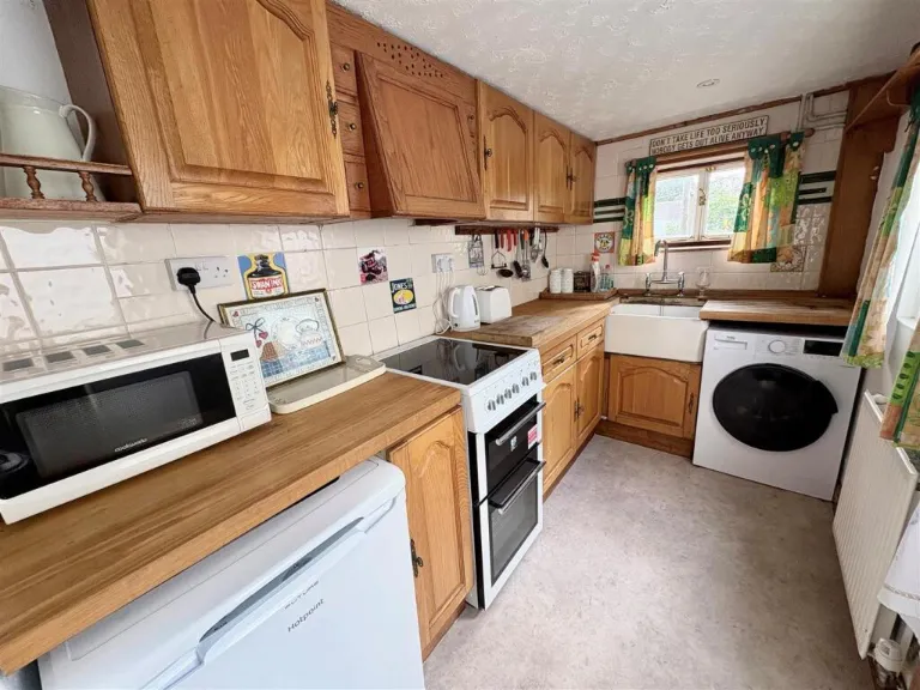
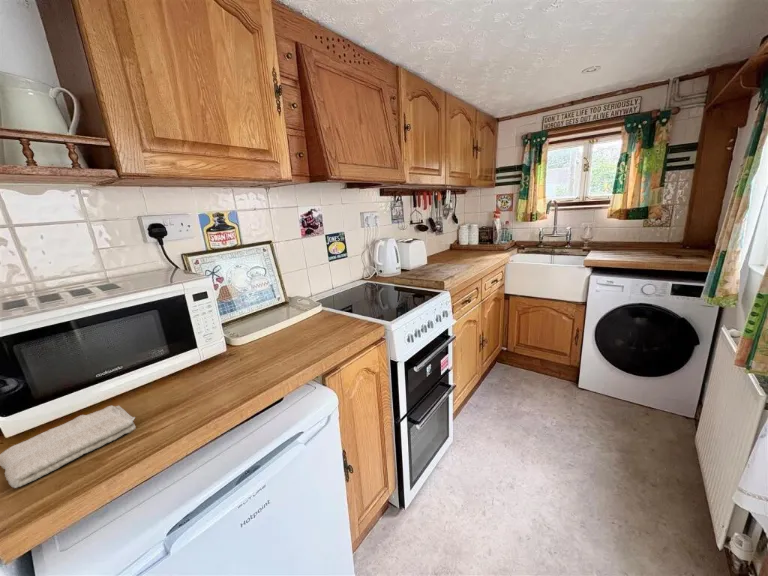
+ washcloth [0,405,137,489]
